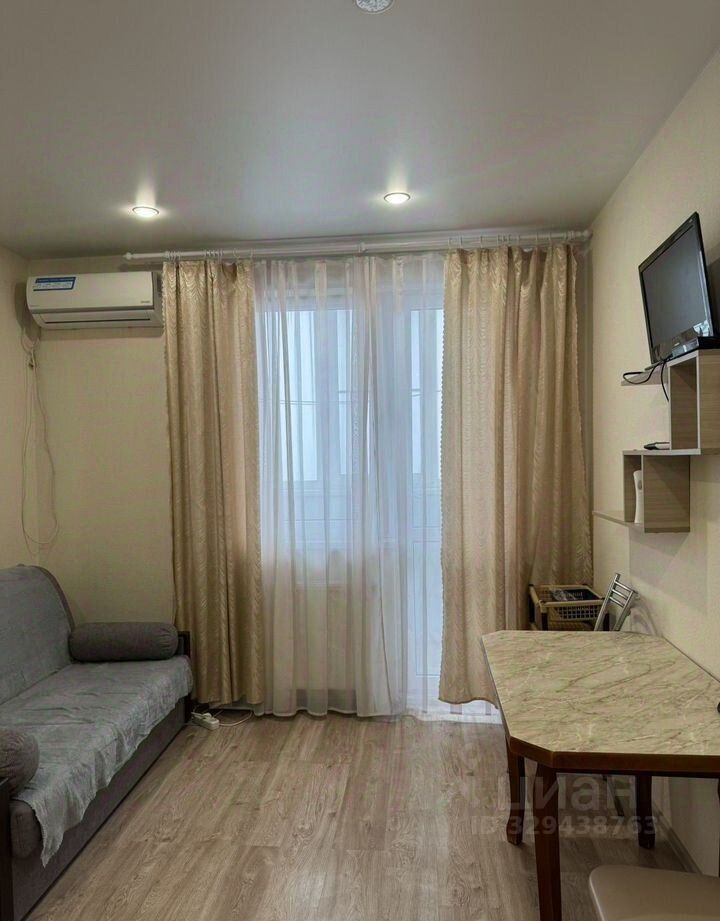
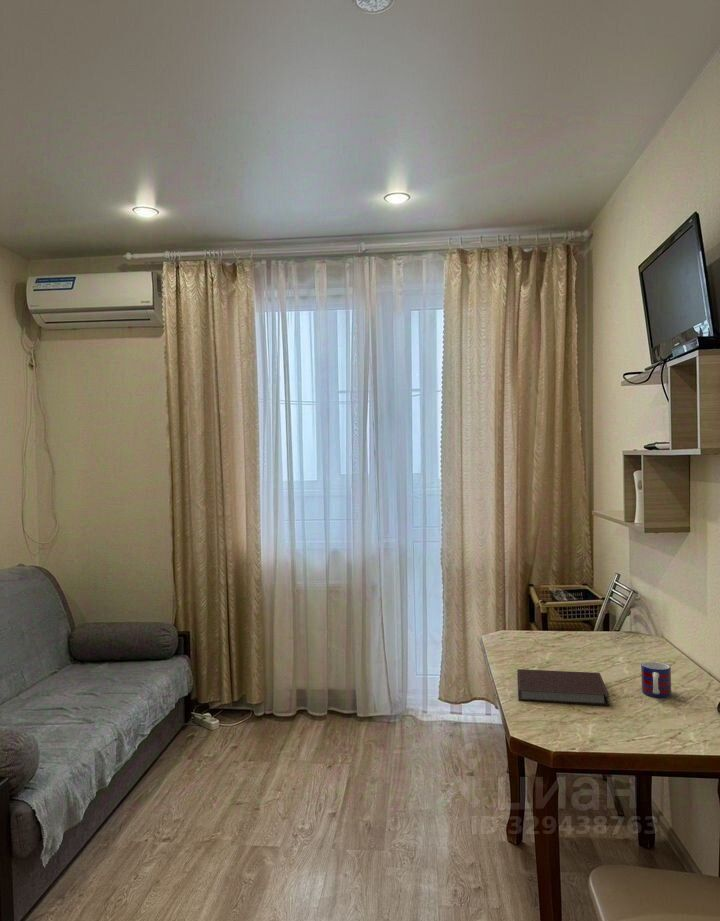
+ mug [640,661,672,698]
+ notebook [516,668,610,706]
